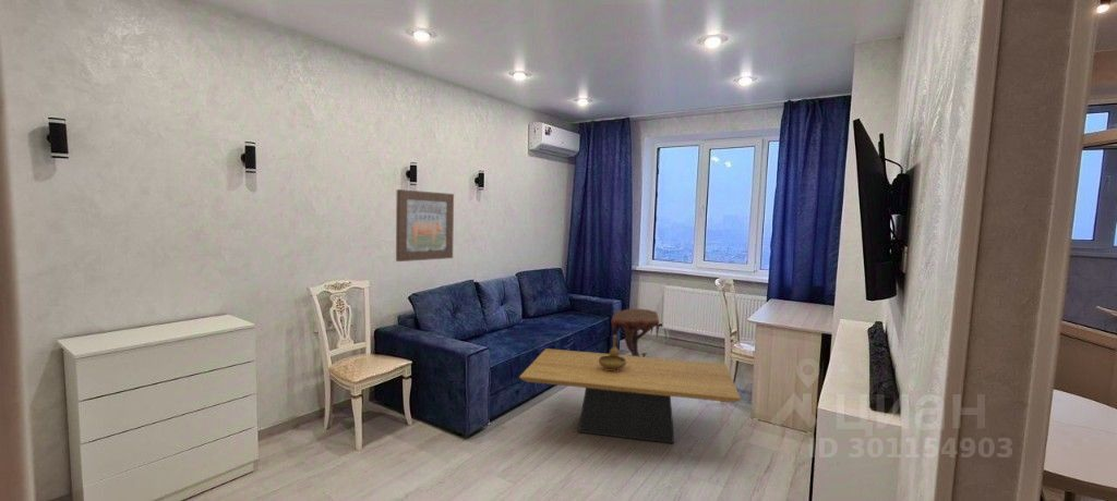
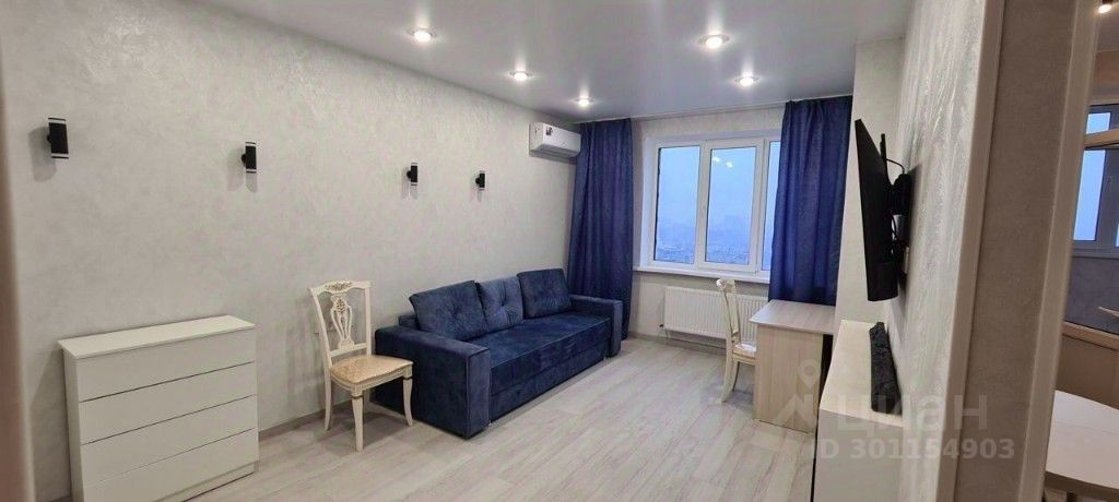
- side table [610,308,660,357]
- wall art [395,188,455,262]
- decorative bowl [599,335,627,371]
- coffee table [518,347,742,444]
